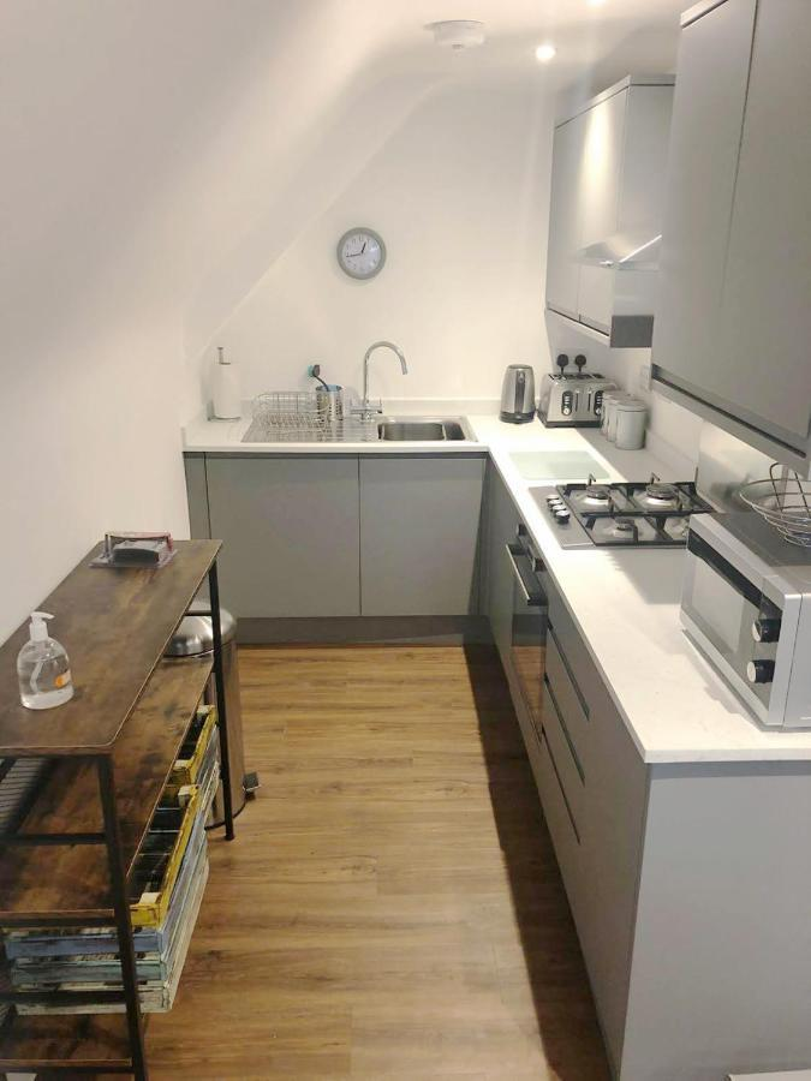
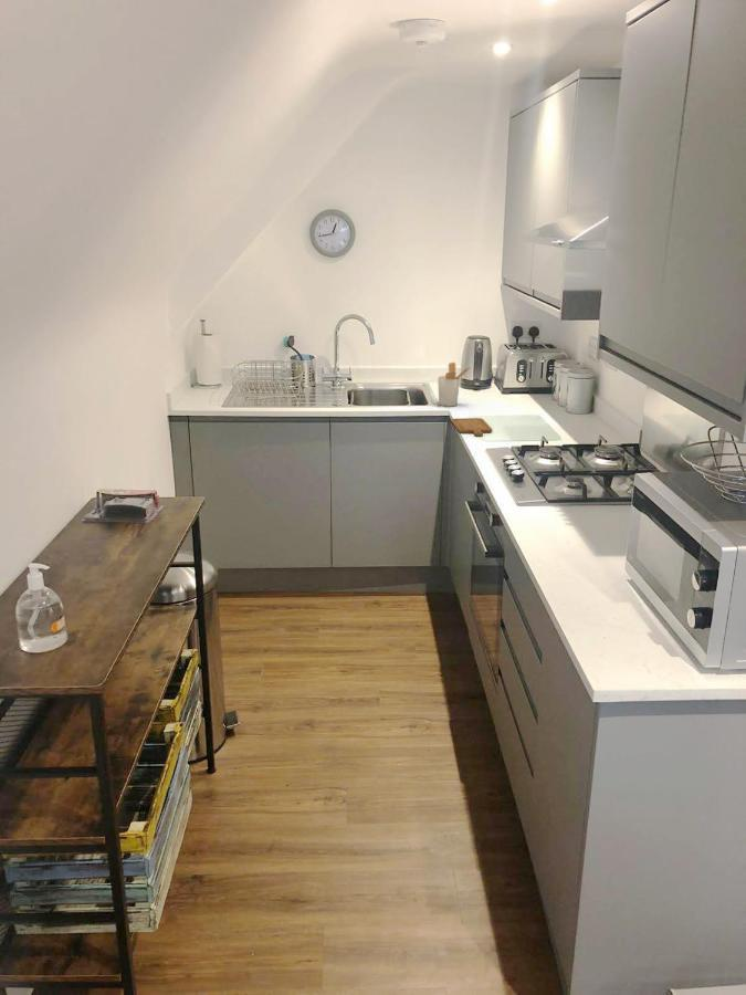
+ utensil holder [437,362,472,407]
+ chopping board [450,417,493,438]
